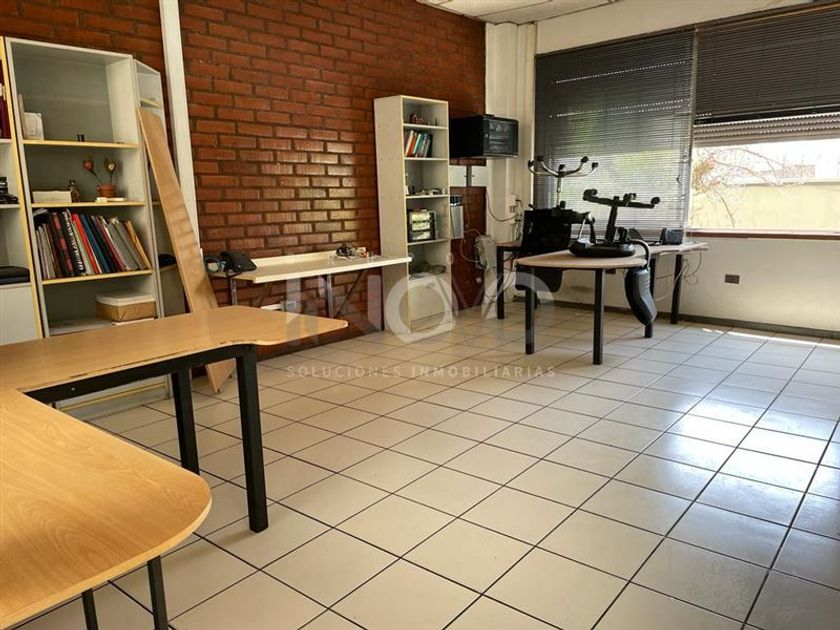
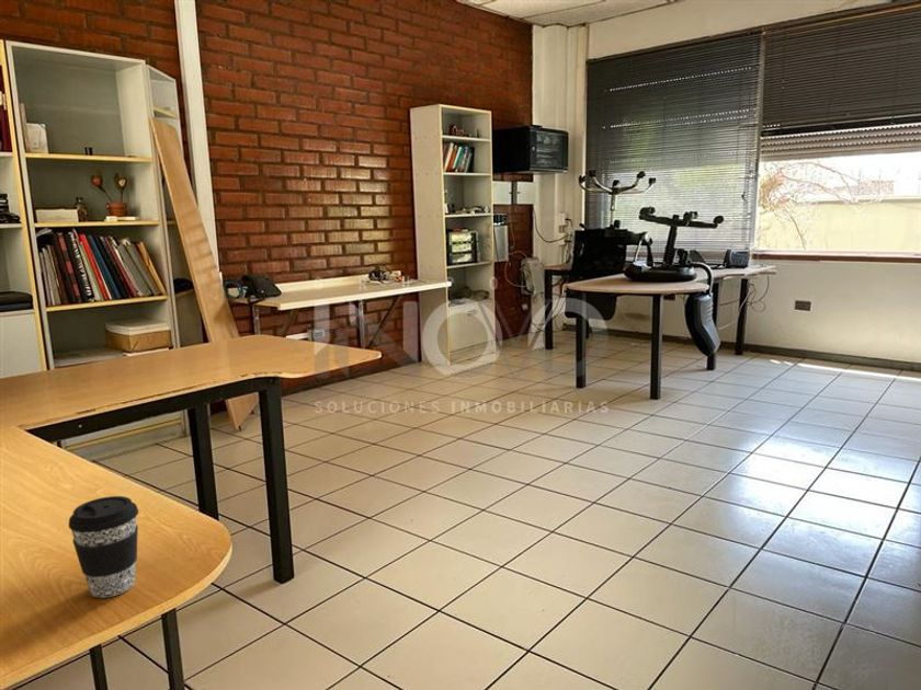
+ coffee cup [68,495,139,598]
